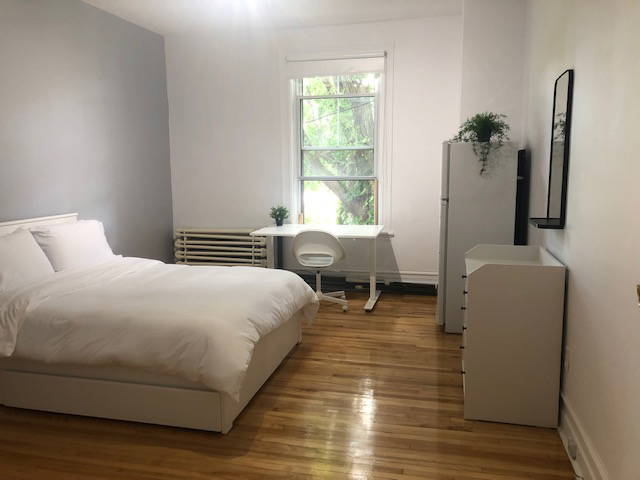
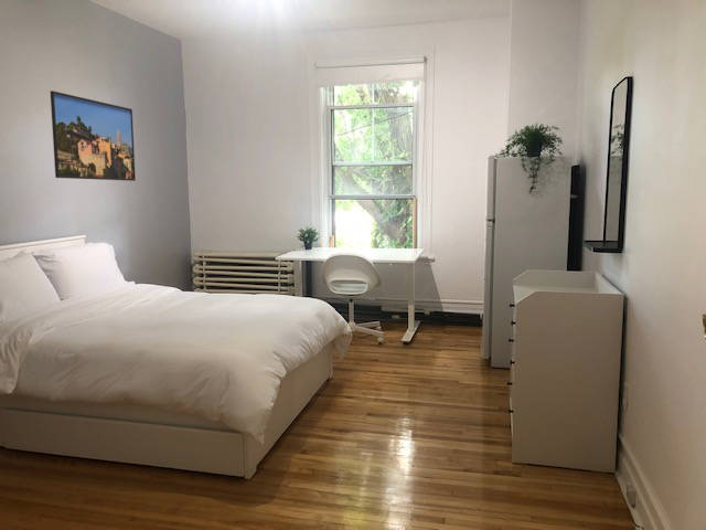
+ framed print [50,89,137,182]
